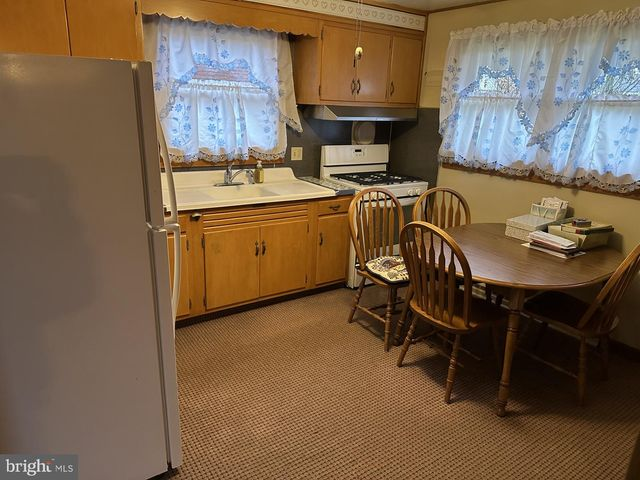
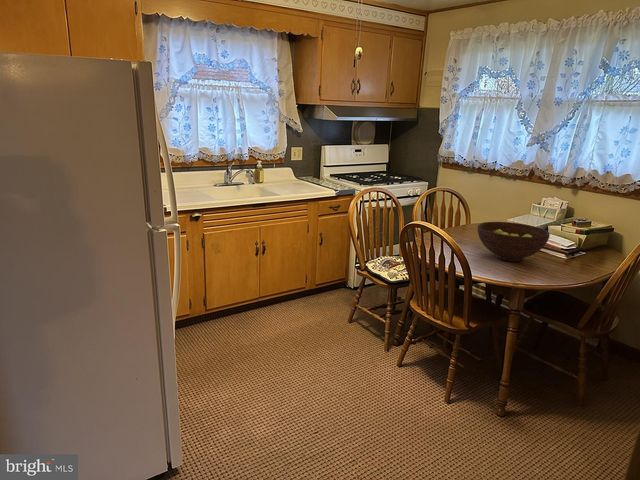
+ fruit bowl [477,221,551,262]
